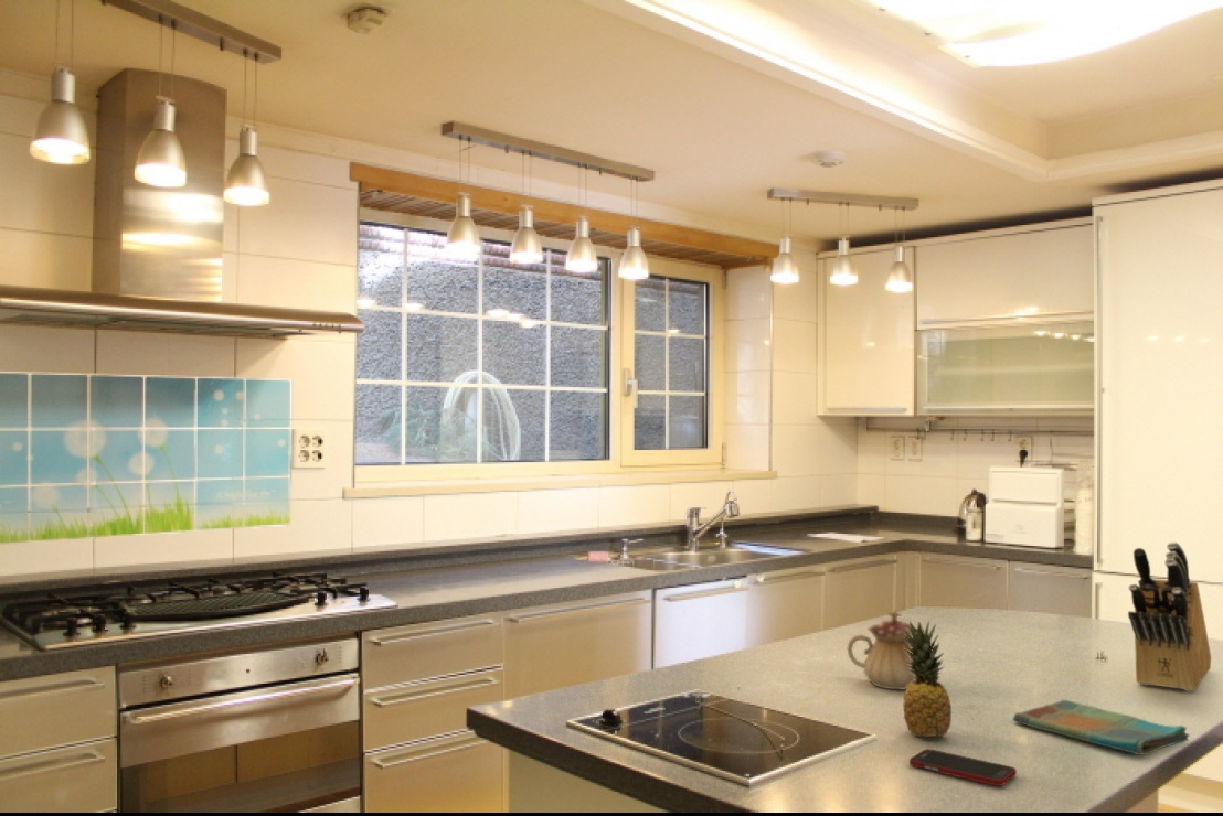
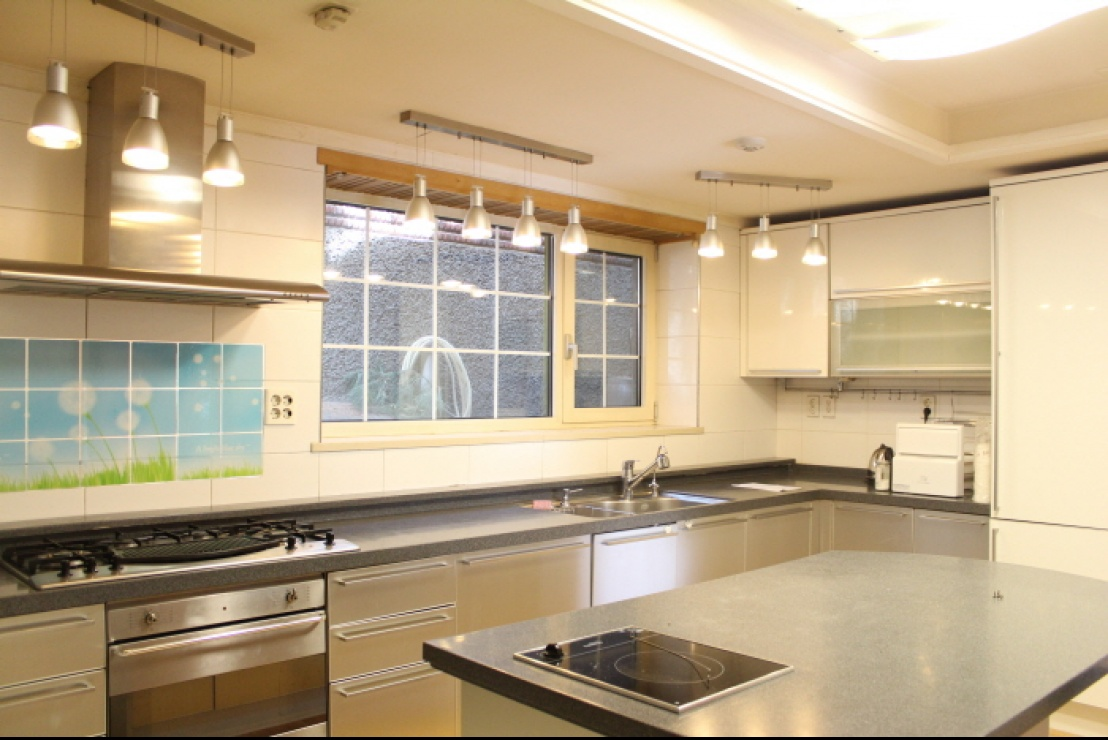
- dish towel [1012,699,1191,756]
- teapot [847,610,937,690]
- cell phone [908,748,1018,787]
- knife block [1127,541,1212,692]
- fruit [902,620,953,738]
